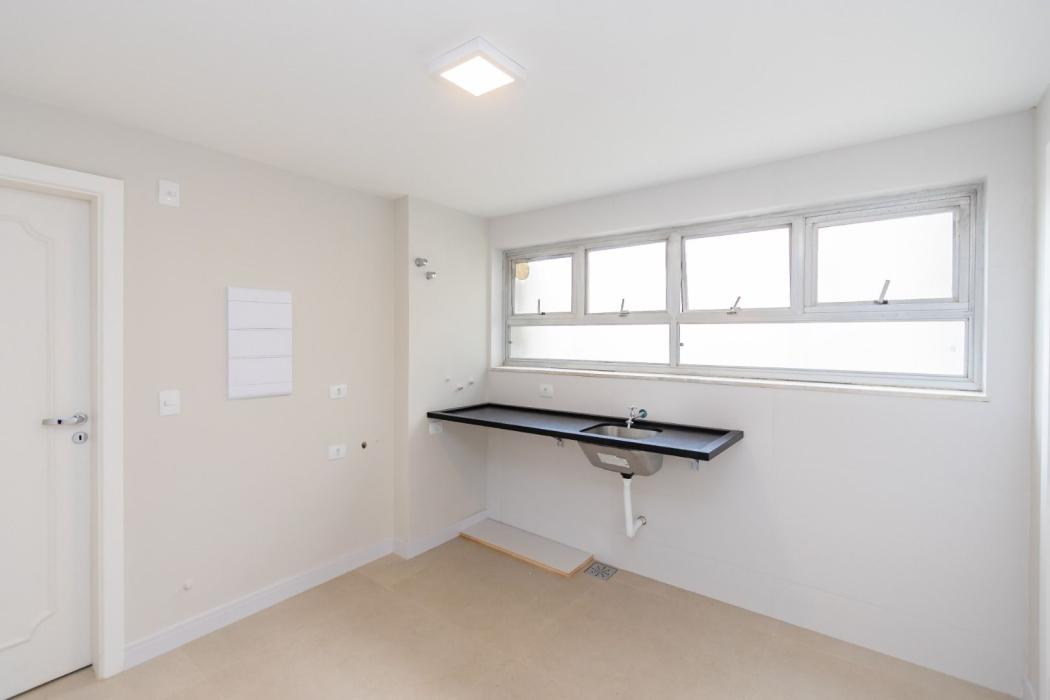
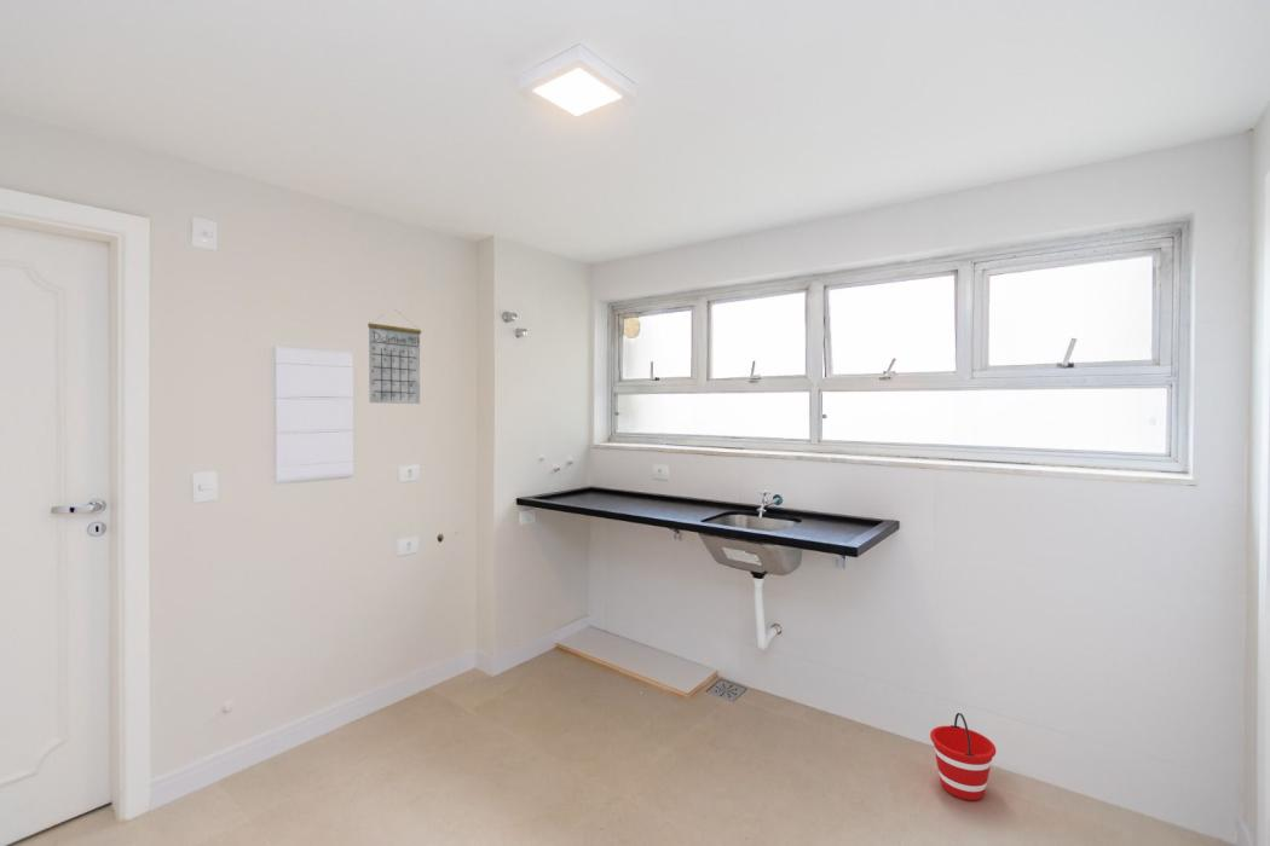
+ bucket [929,712,998,801]
+ calendar [366,309,422,405]
